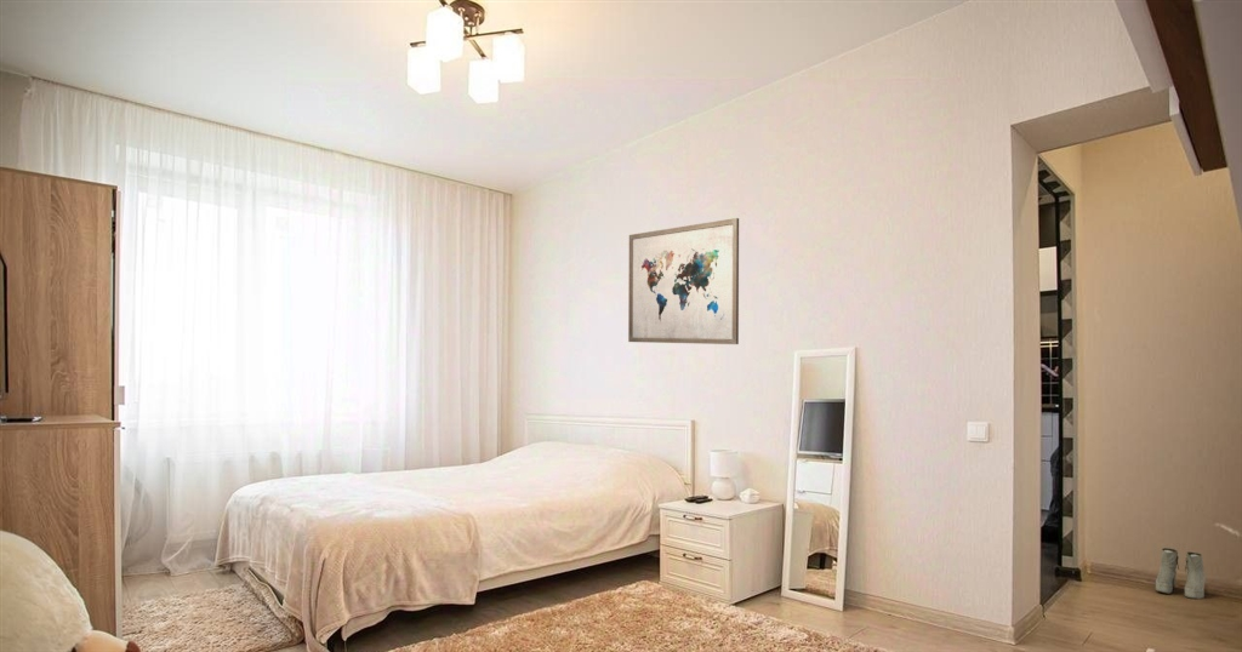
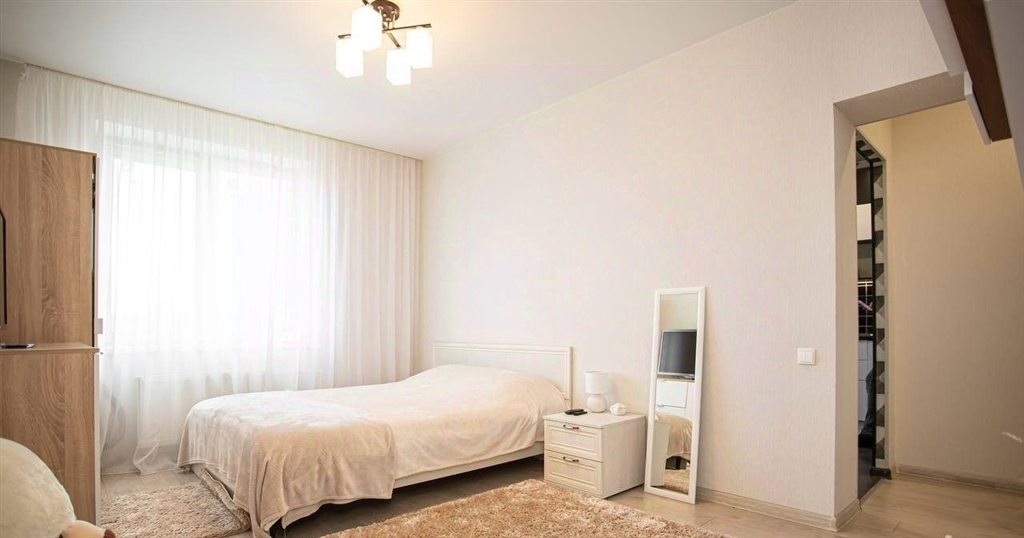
- boots [1155,547,1207,600]
- wall art [627,217,740,345]
